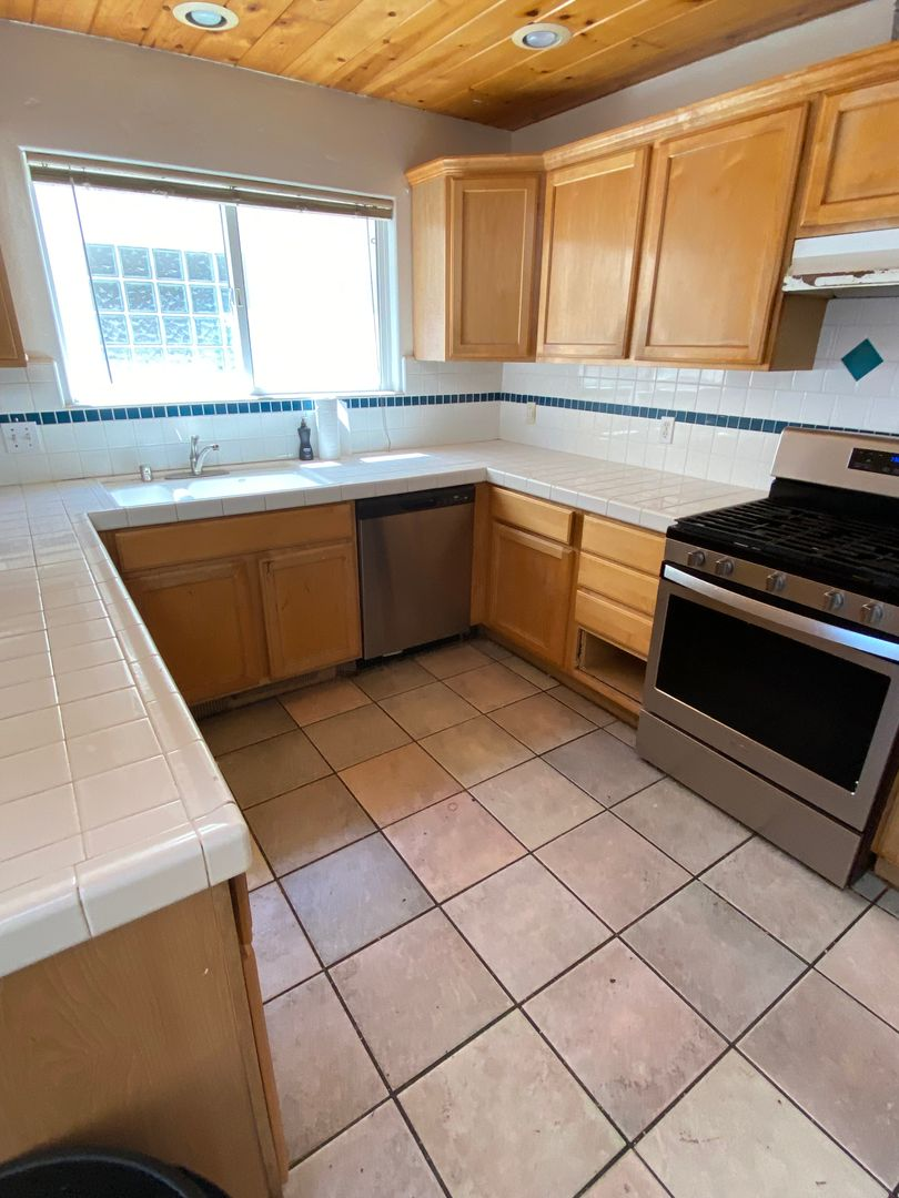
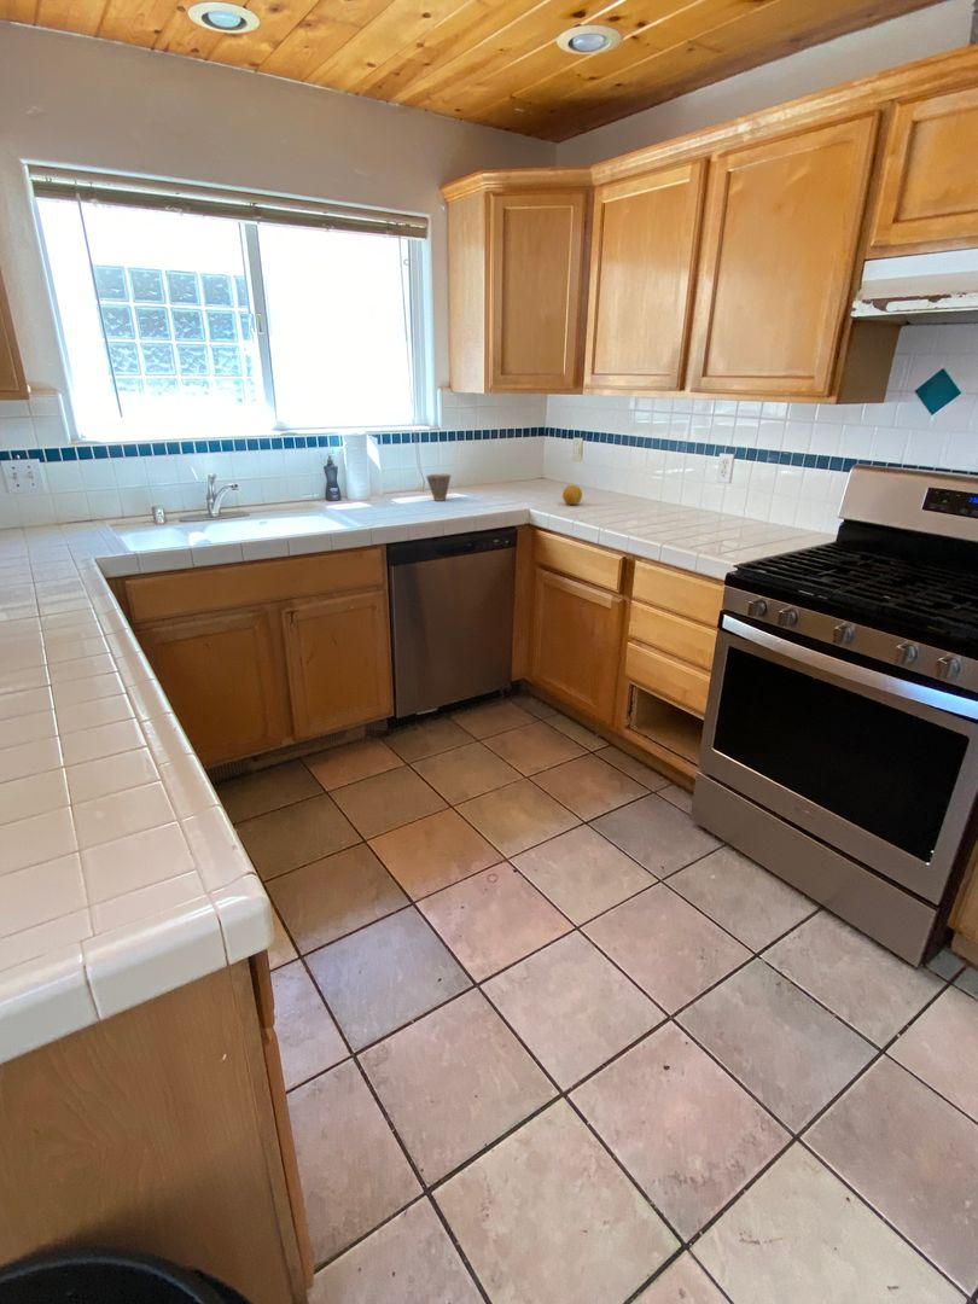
+ cup [425,473,452,502]
+ fruit [561,484,583,506]
